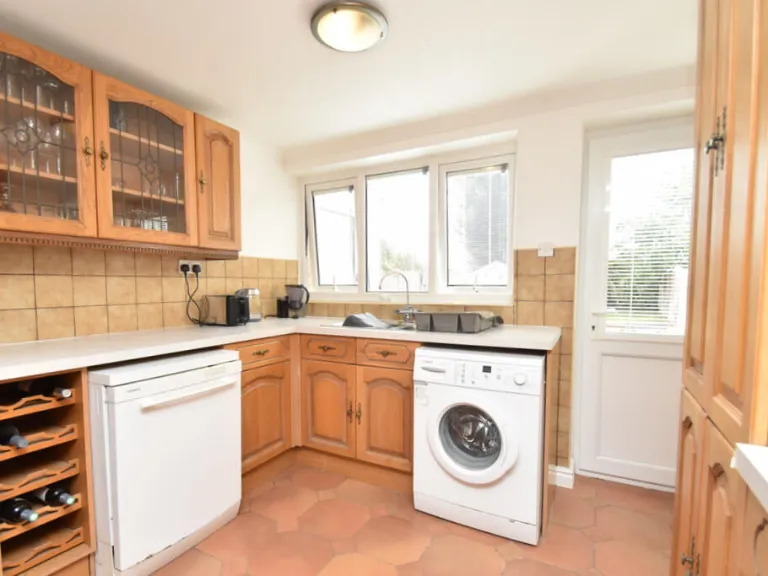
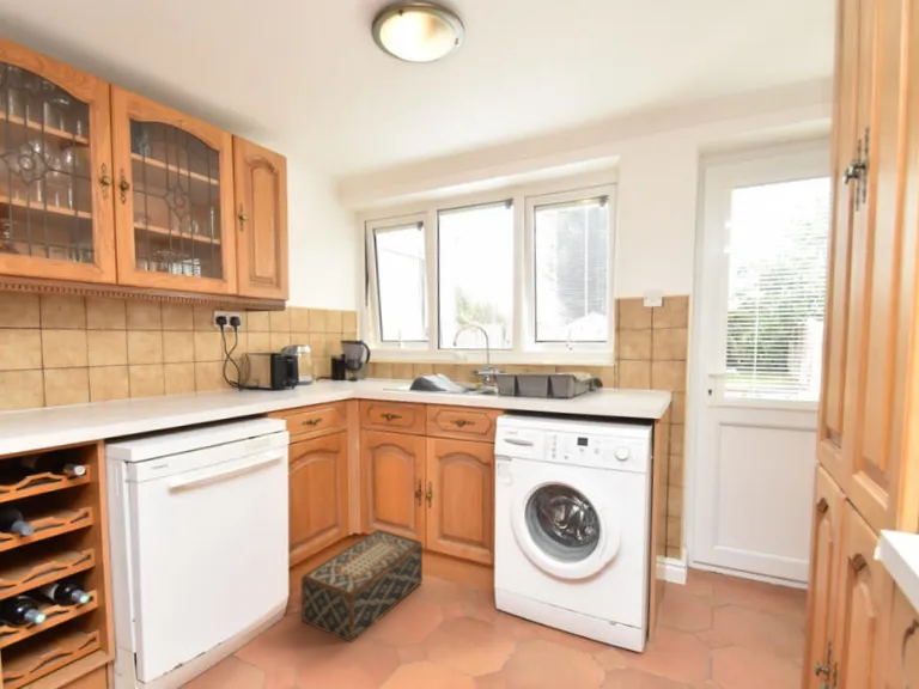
+ woven basket [300,529,424,644]
